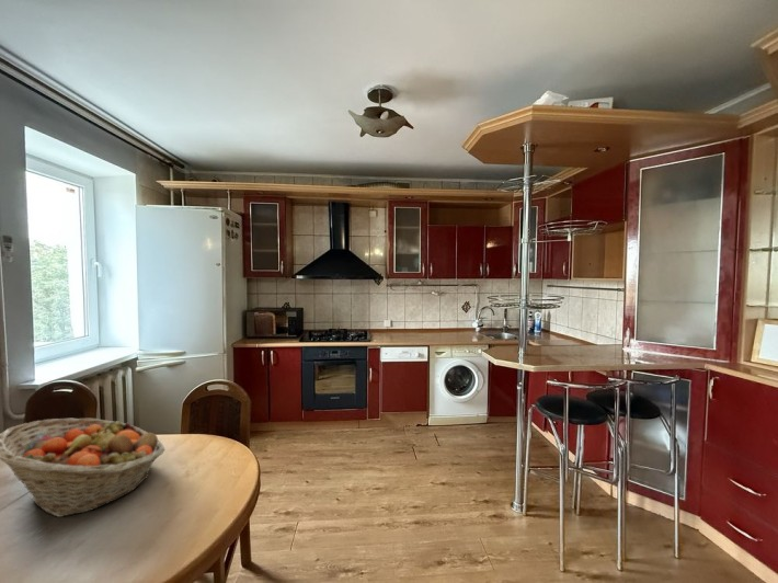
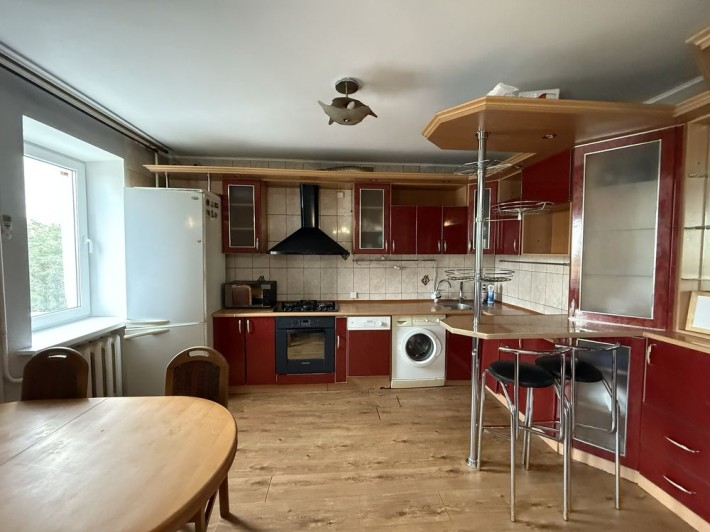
- fruit basket [0,418,165,518]
